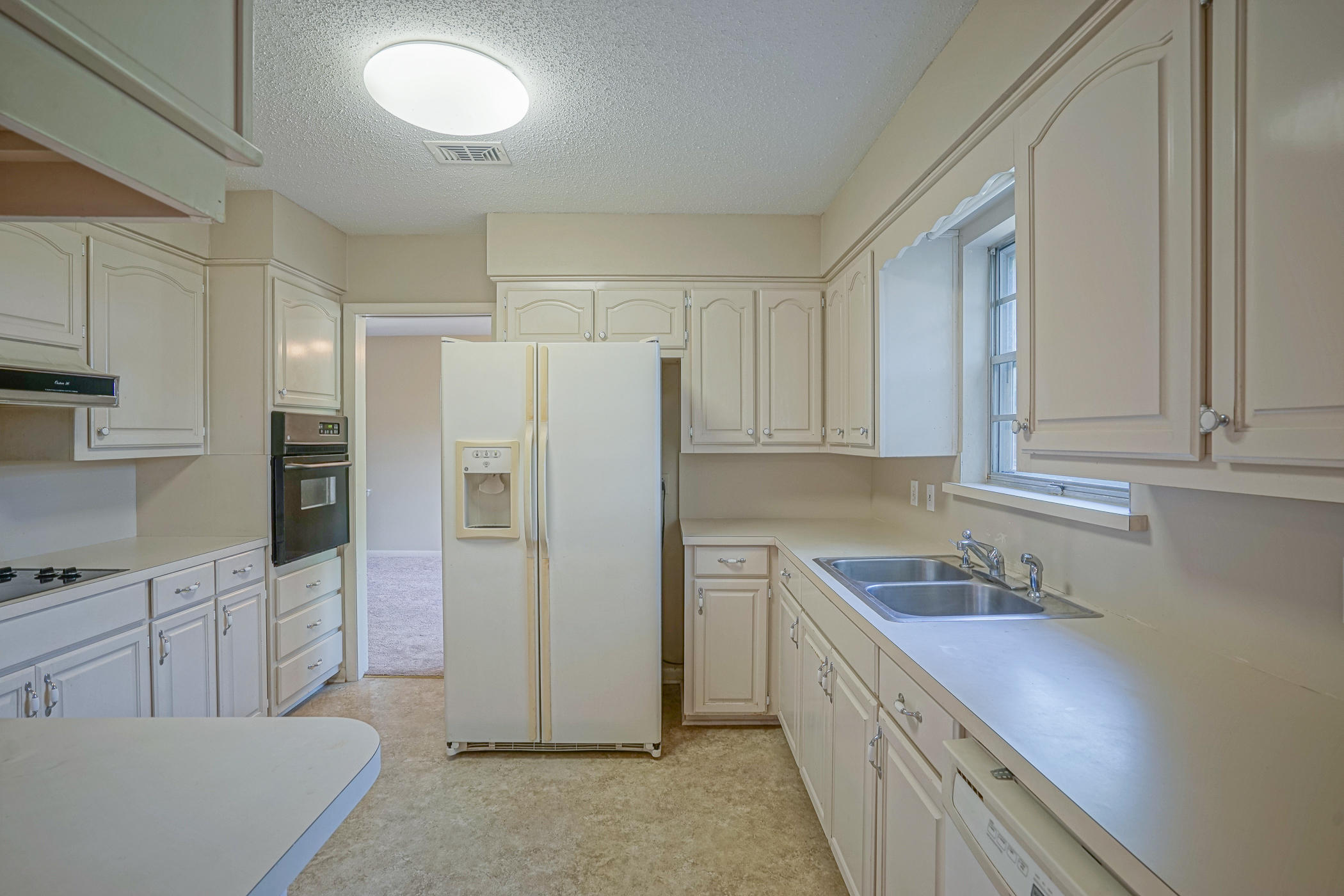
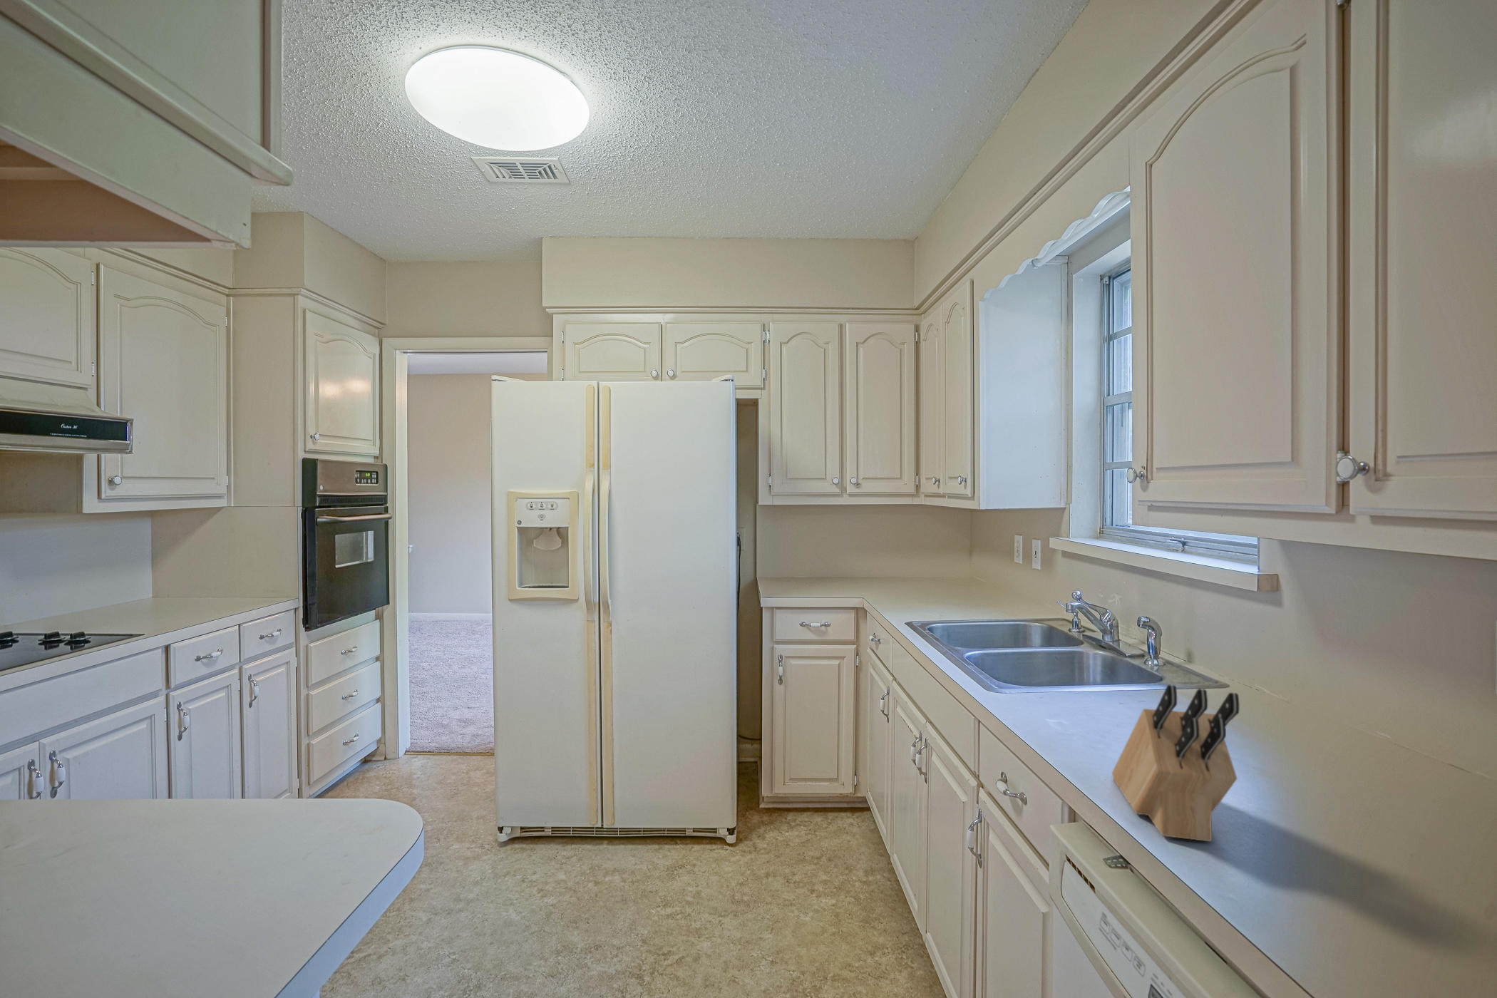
+ knife block [1112,684,1240,842]
